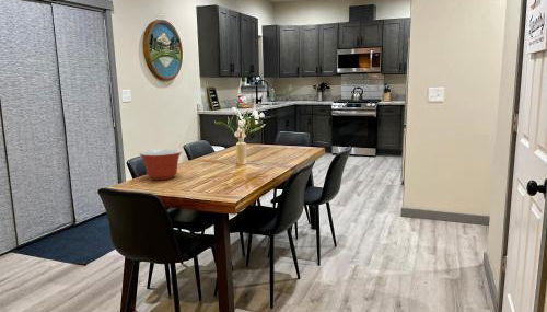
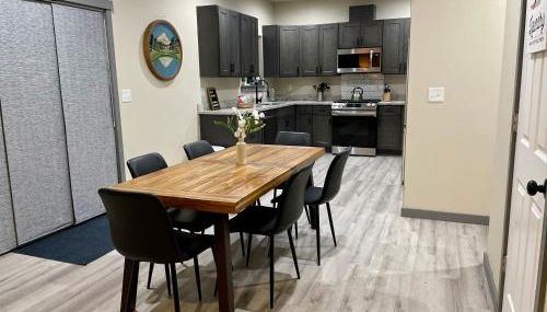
- mixing bowl [138,148,183,181]
